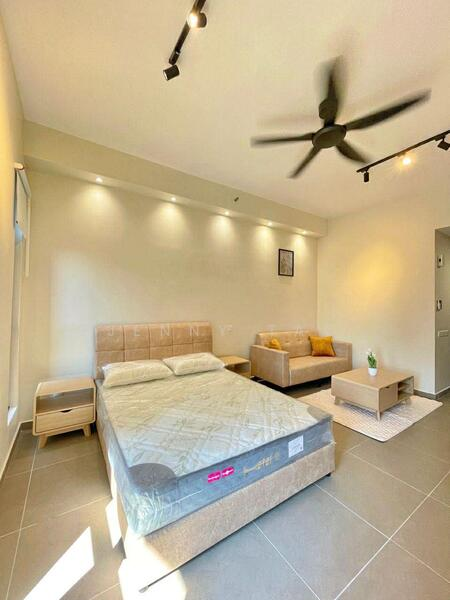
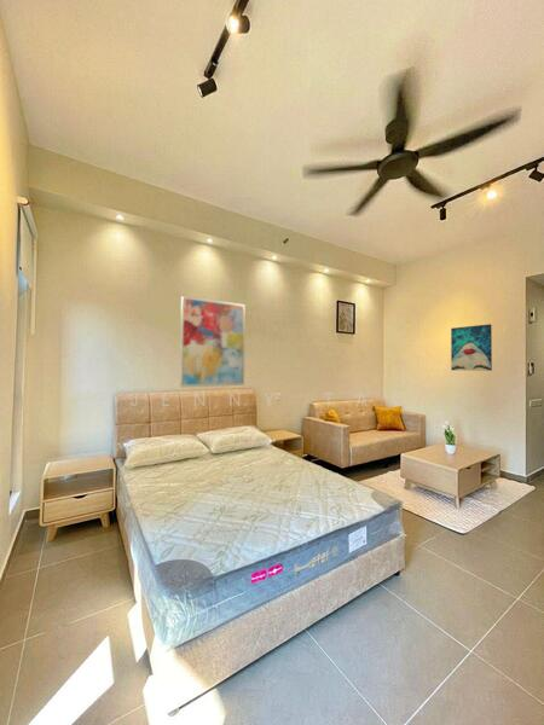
+ wall art [450,323,493,372]
+ wall art [179,295,247,388]
